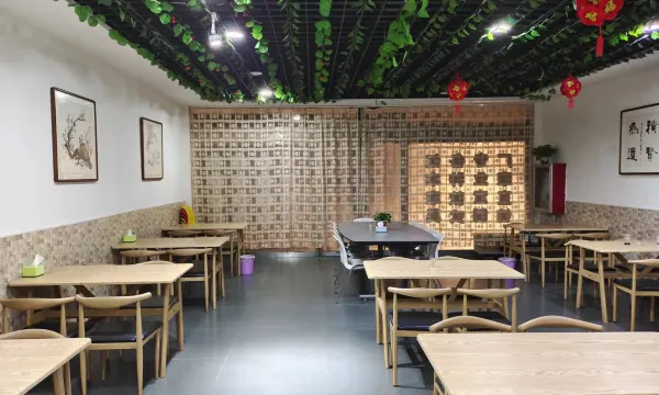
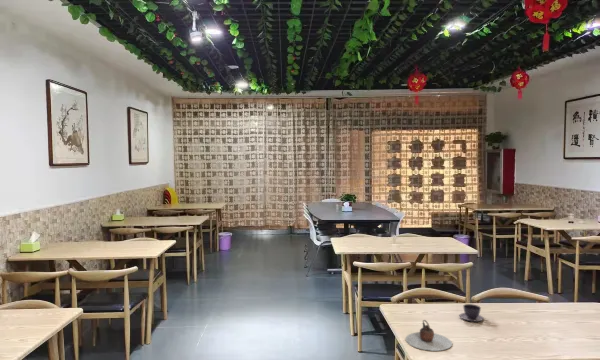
+ teacup [458,303,485,322]
+ teapot [405,319,453,352]
